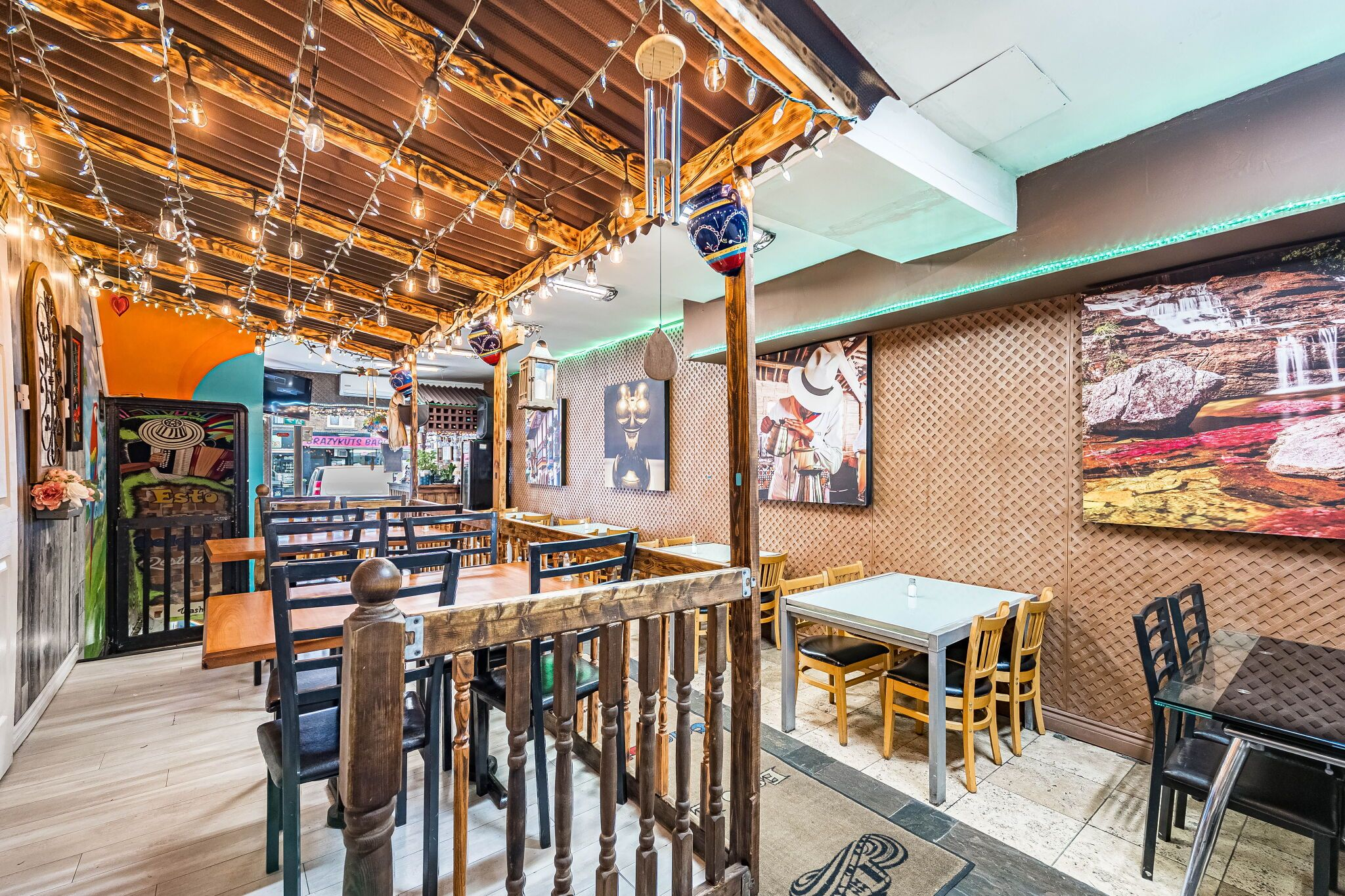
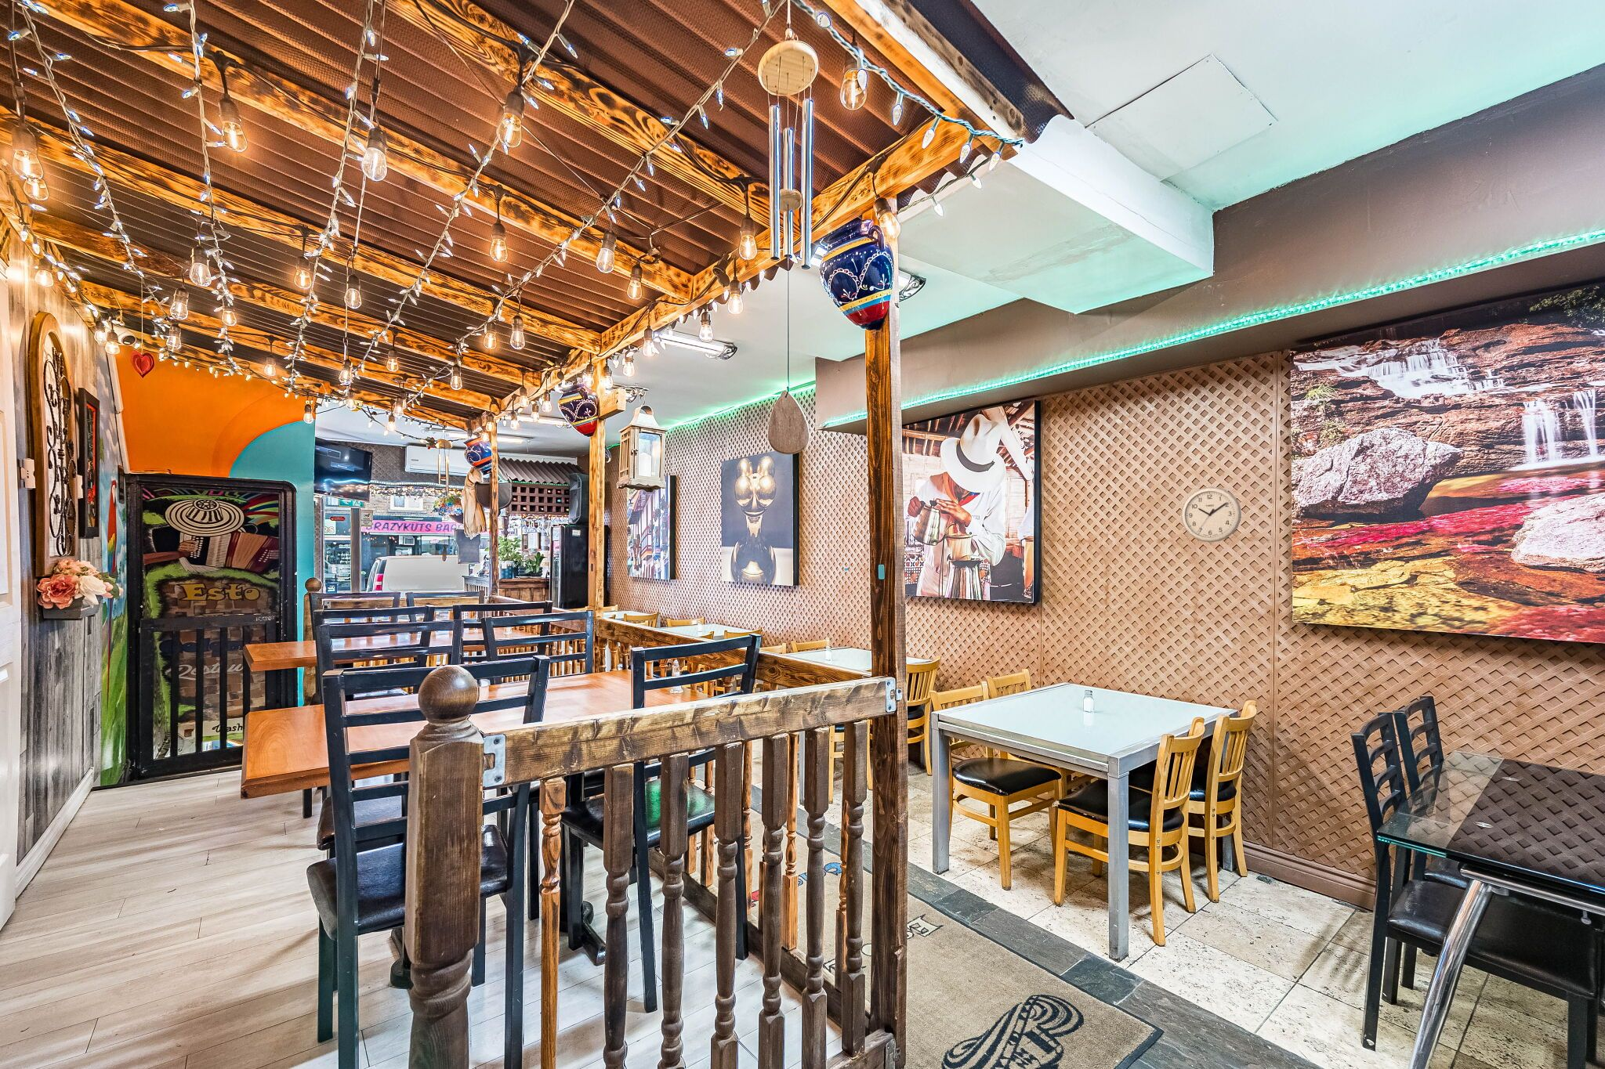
+ wall clock [1180,487,1242,543]
